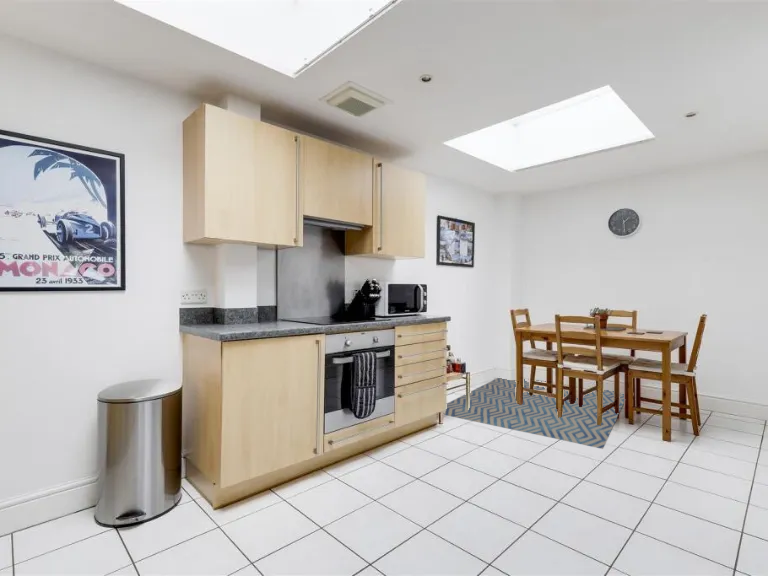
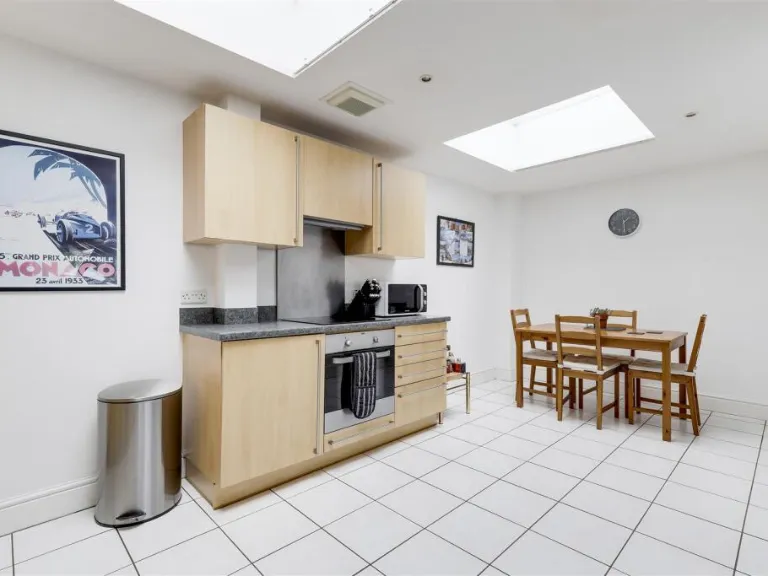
- rug [443,377,625,450]
